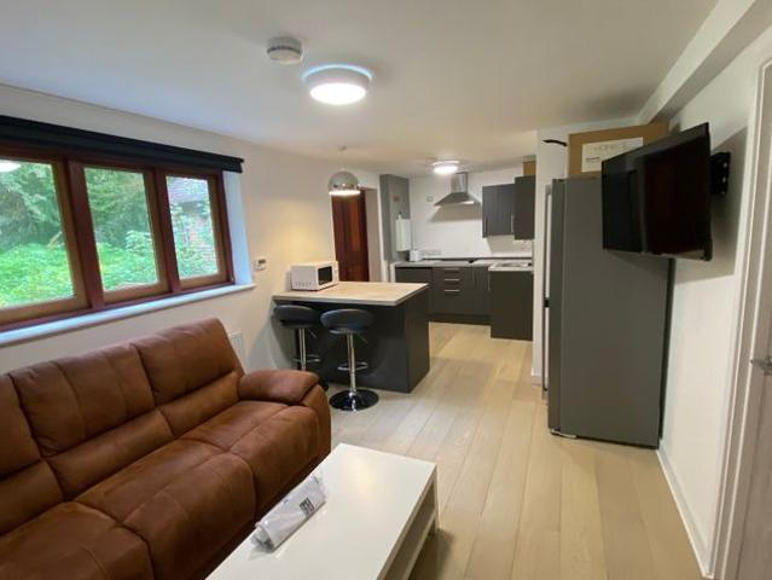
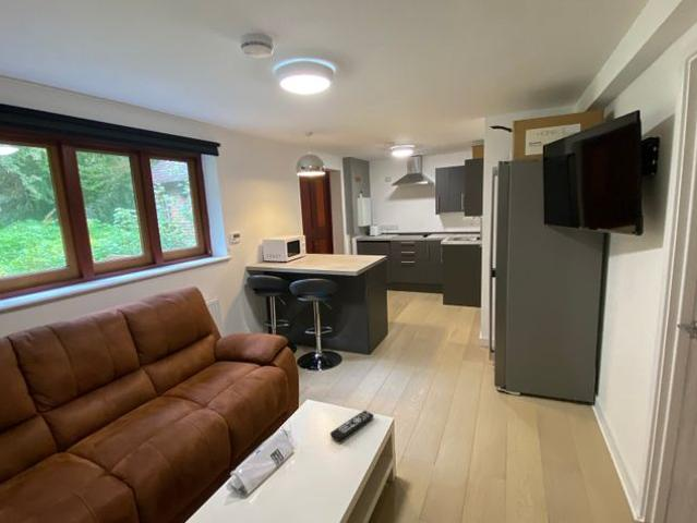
+ remote control [329,410,375,442]
